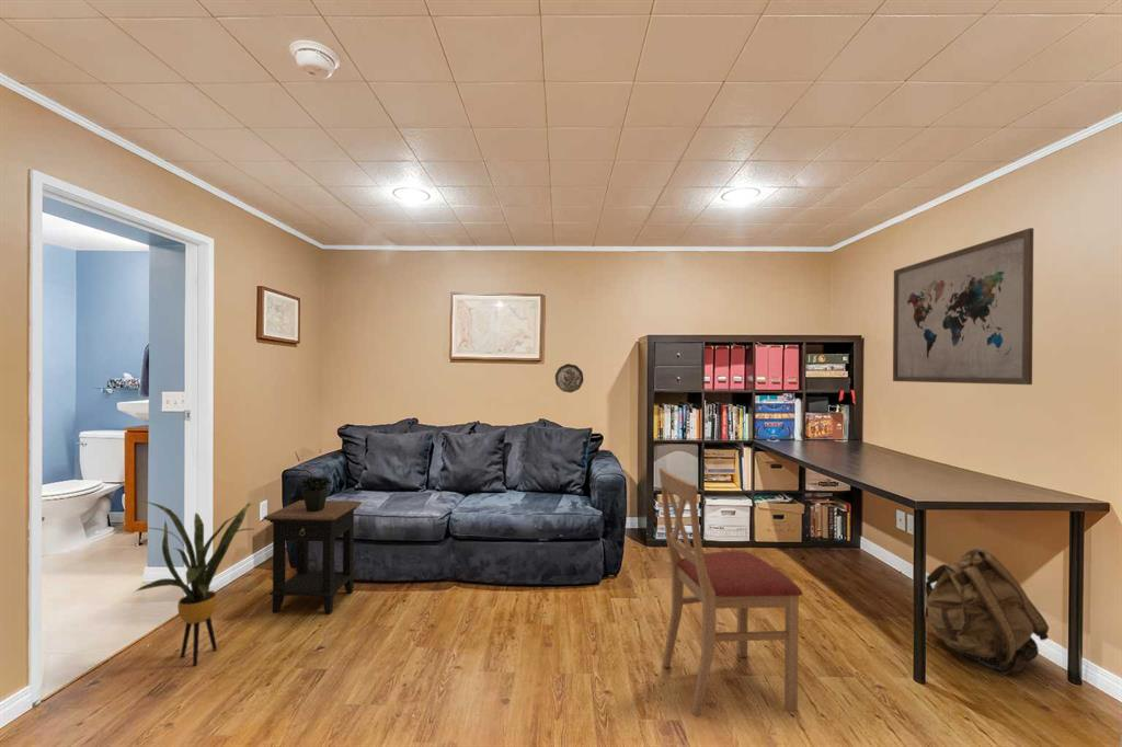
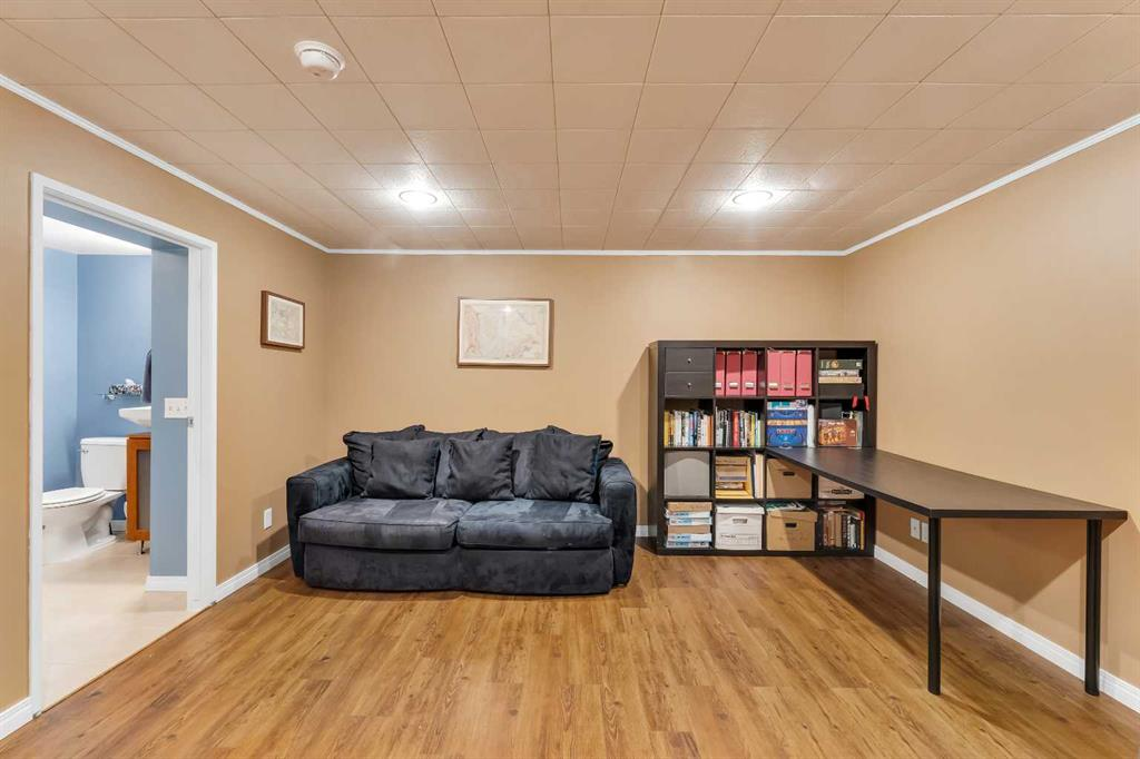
- backpack [925,545,1050,676]
- potted plant [295,449,334,512]
- house plant [133,499,253,666]
- wall art [892,227,1034,386]
- side table [262,499,363,614]
- decorative plate [554,363,584,393]
- chair [659,467,803,717]
